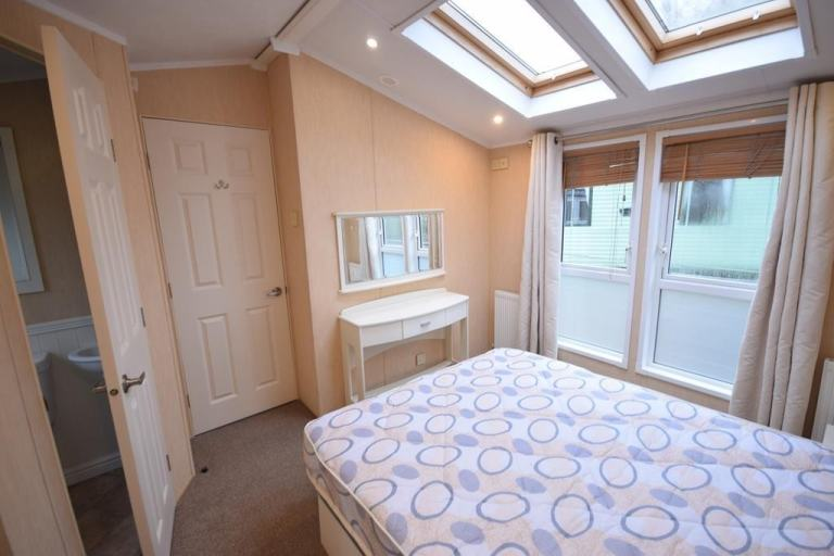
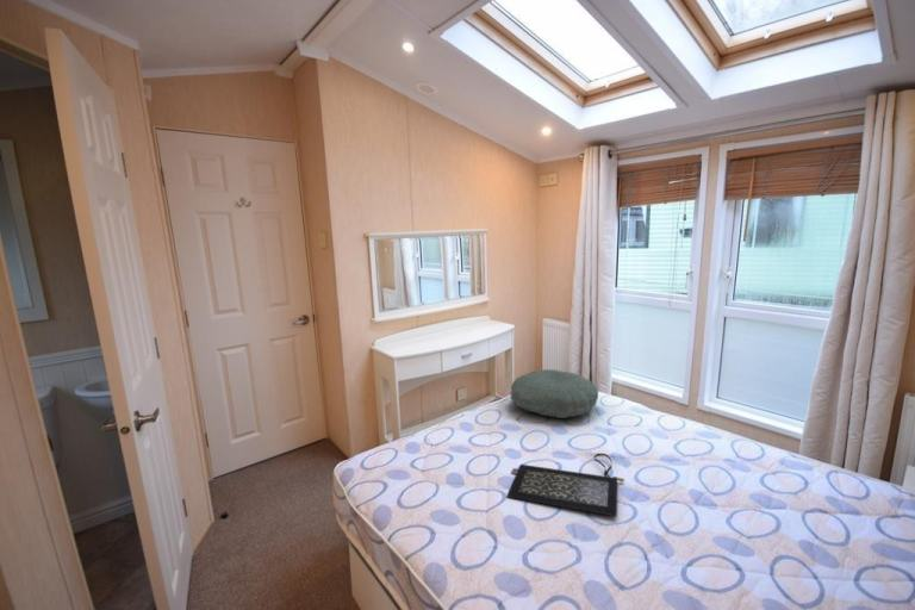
+ pillow [510,368,599,419]
+ clutch bag [505,452,625,518]
